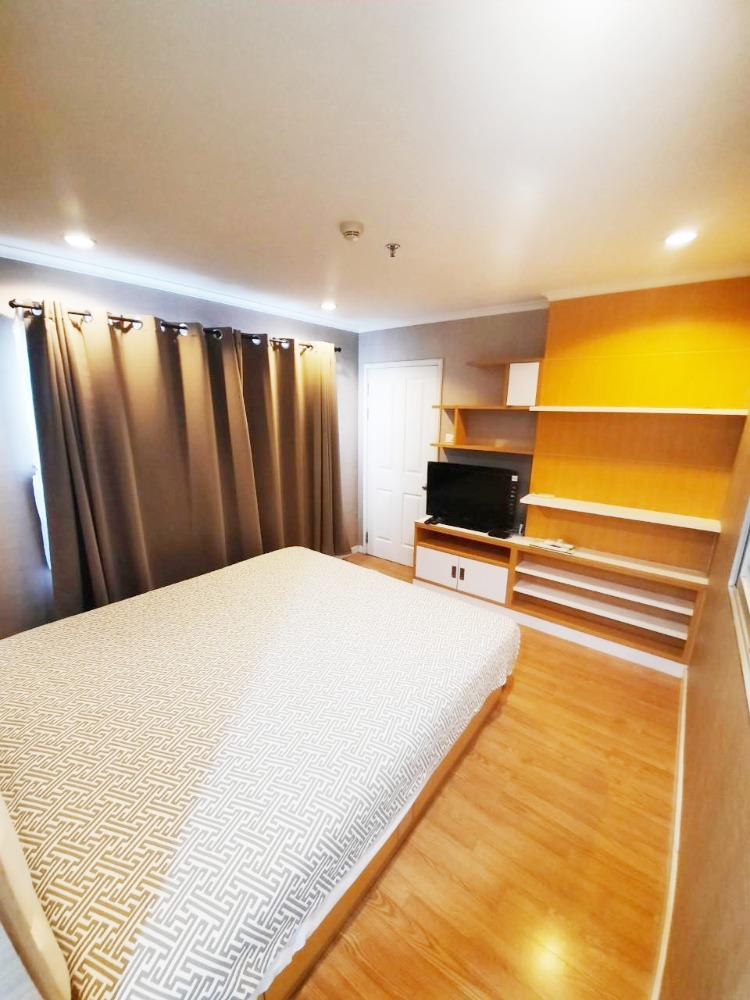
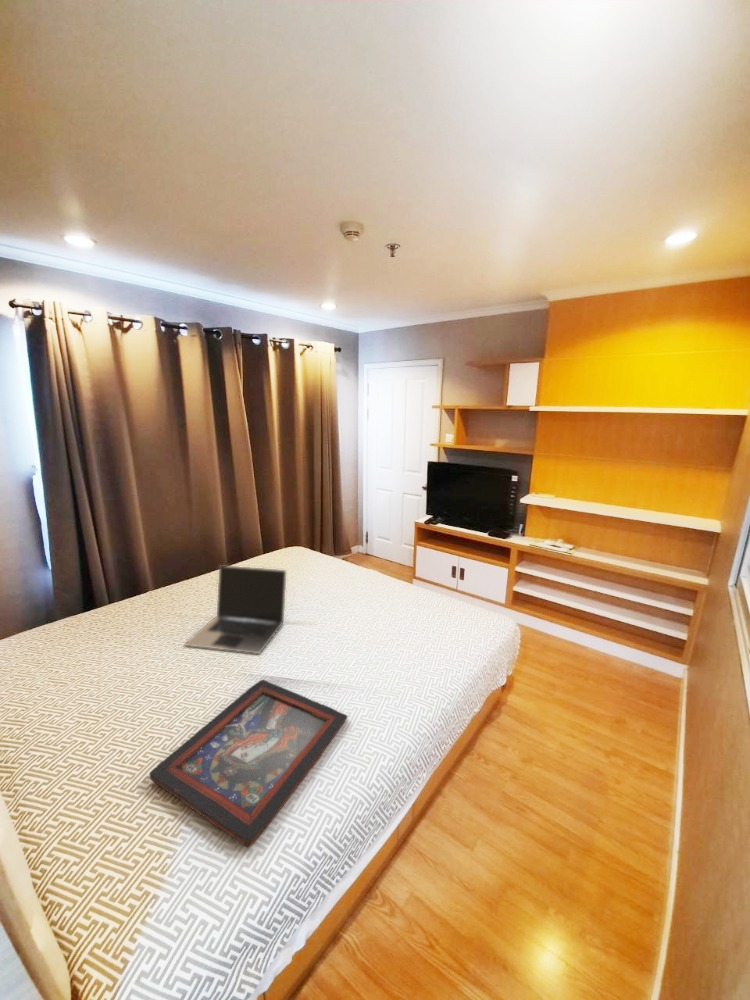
+ decorative tray [149,679,349,849]
+ laptop [183,564,287,655]
